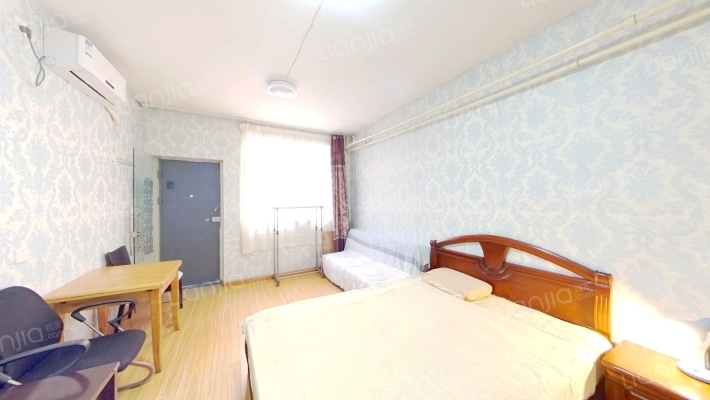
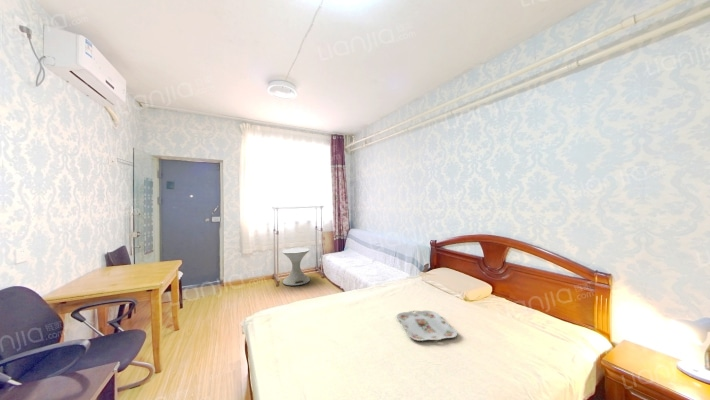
+ serving tray [395,310,458,342]
+ side table [281,247,311,286]
